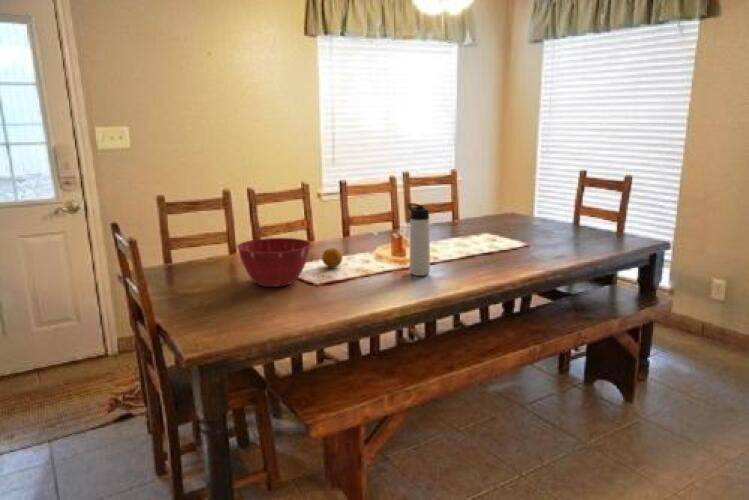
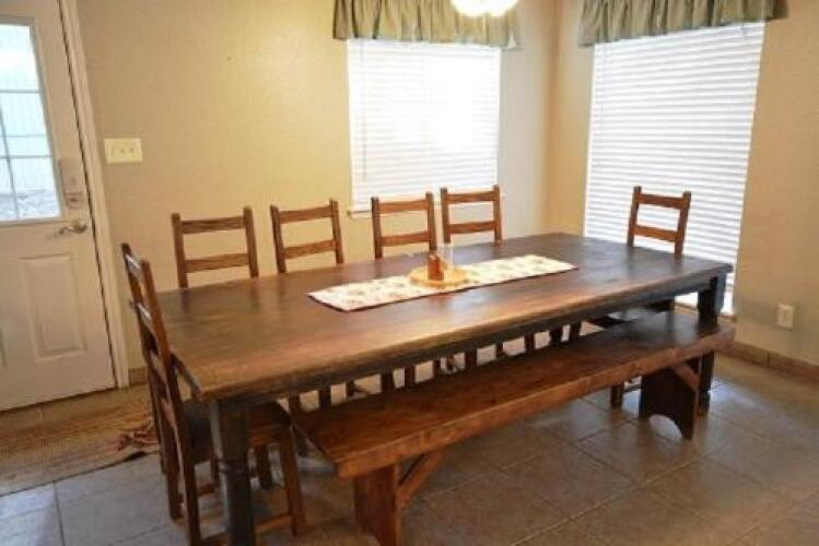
- fruit [321,247,343,268]
- mixing bowl [236,237,312,288]
- thermos bottle [406,202,431,277]
